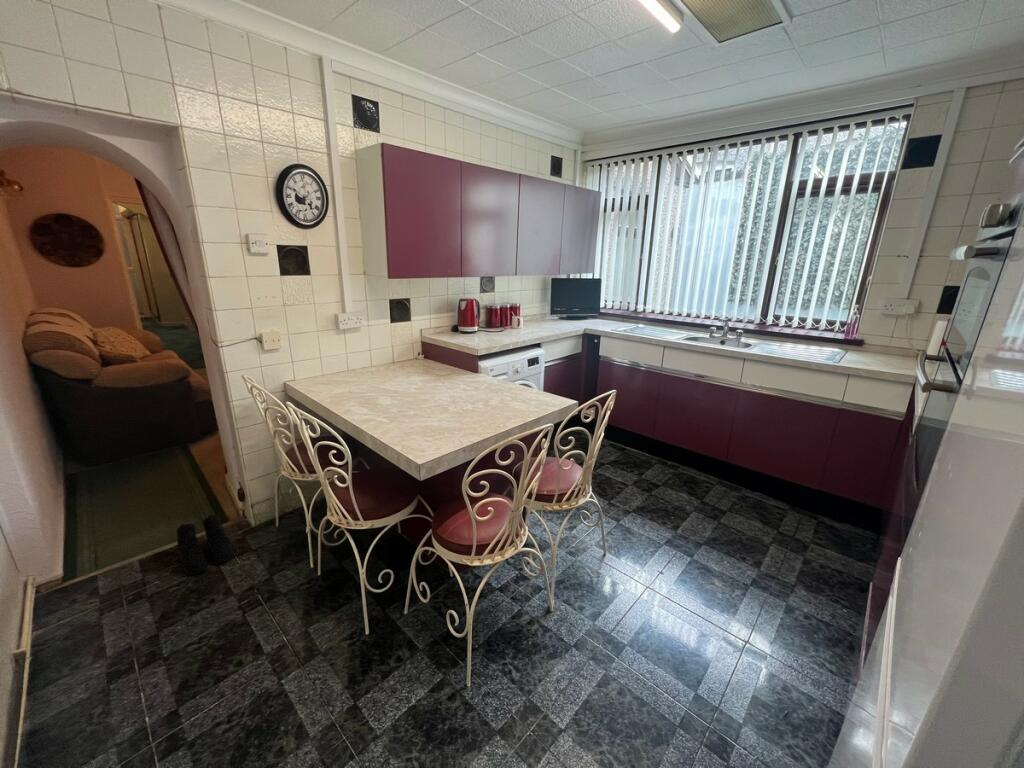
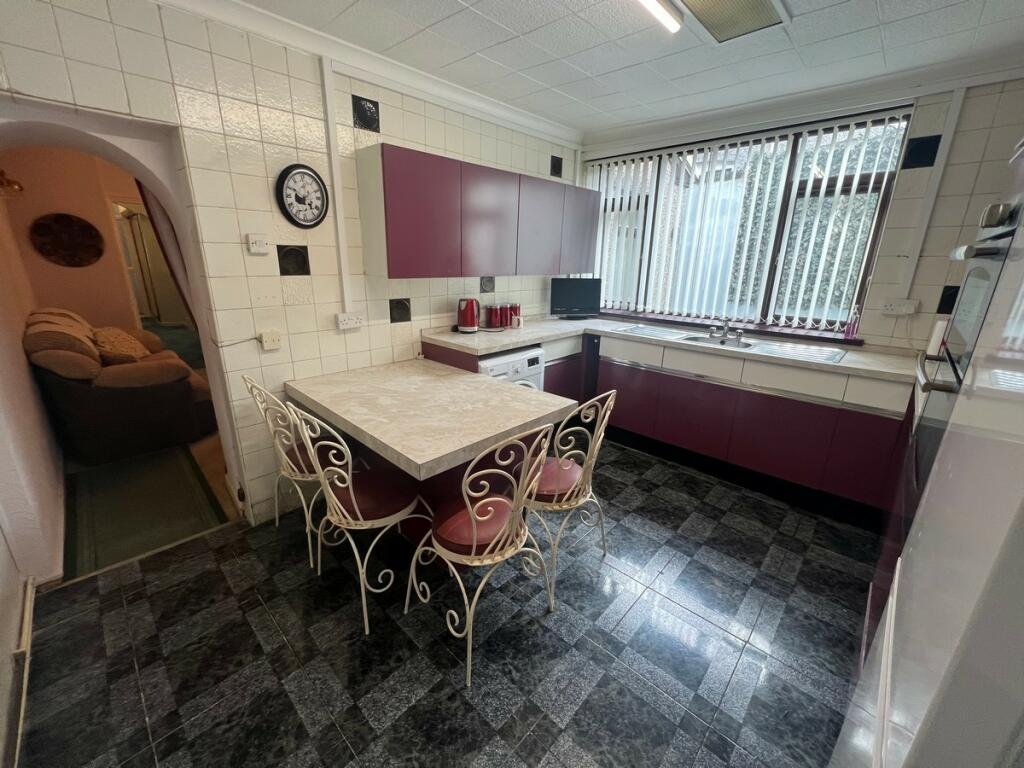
- boots [176,514,235,576]
